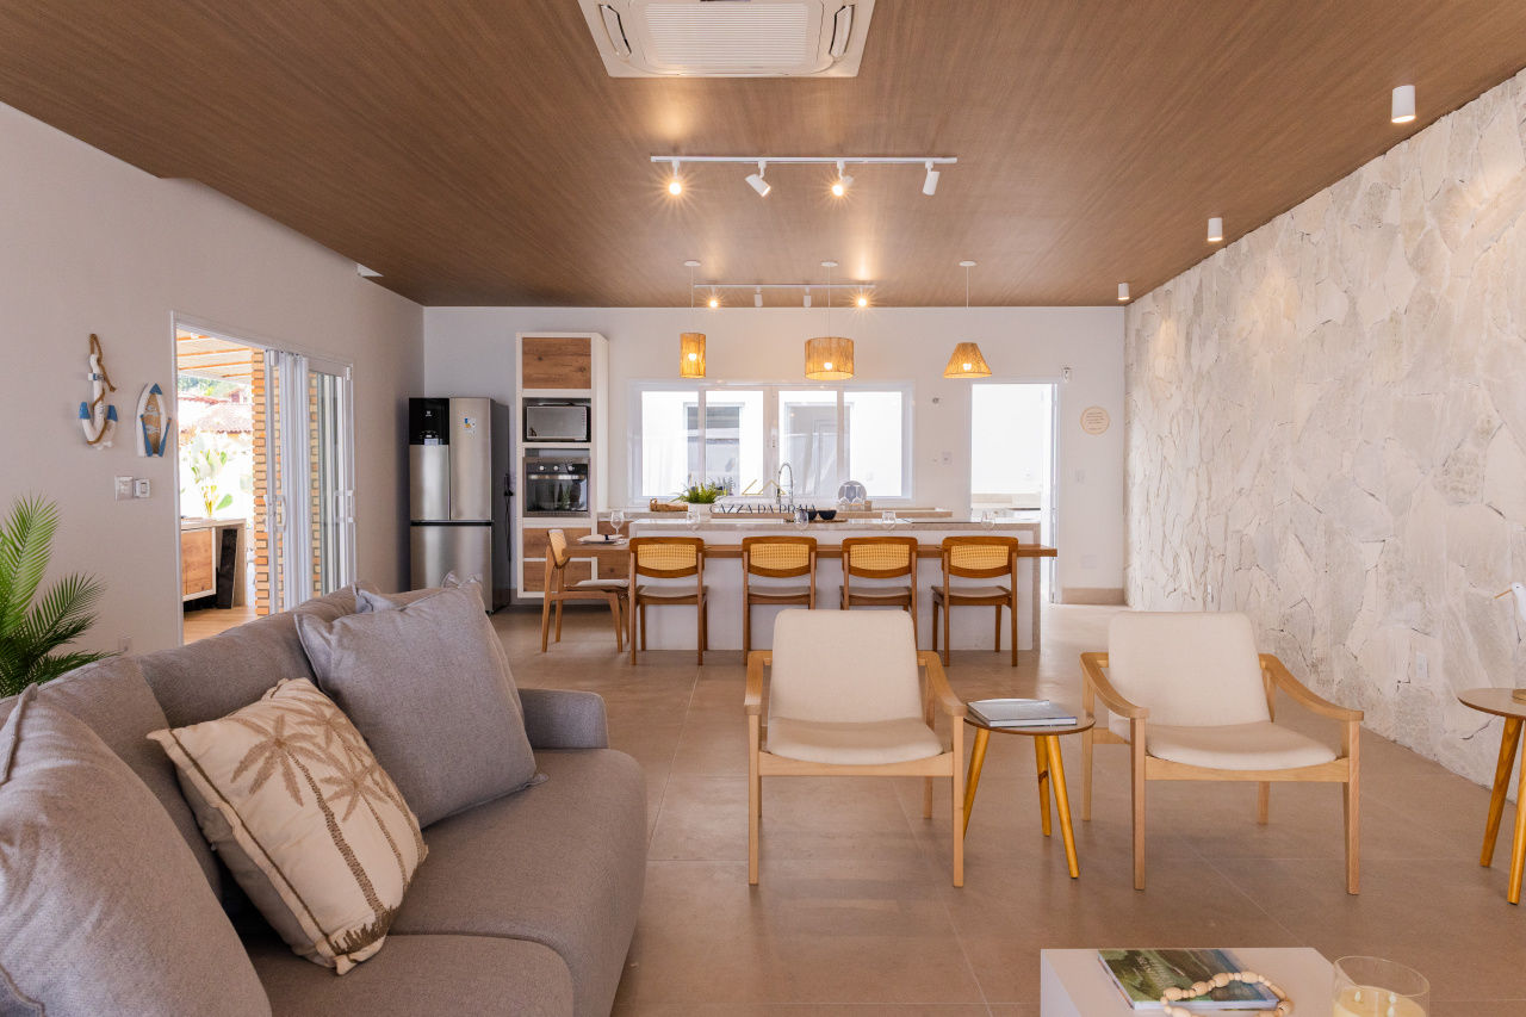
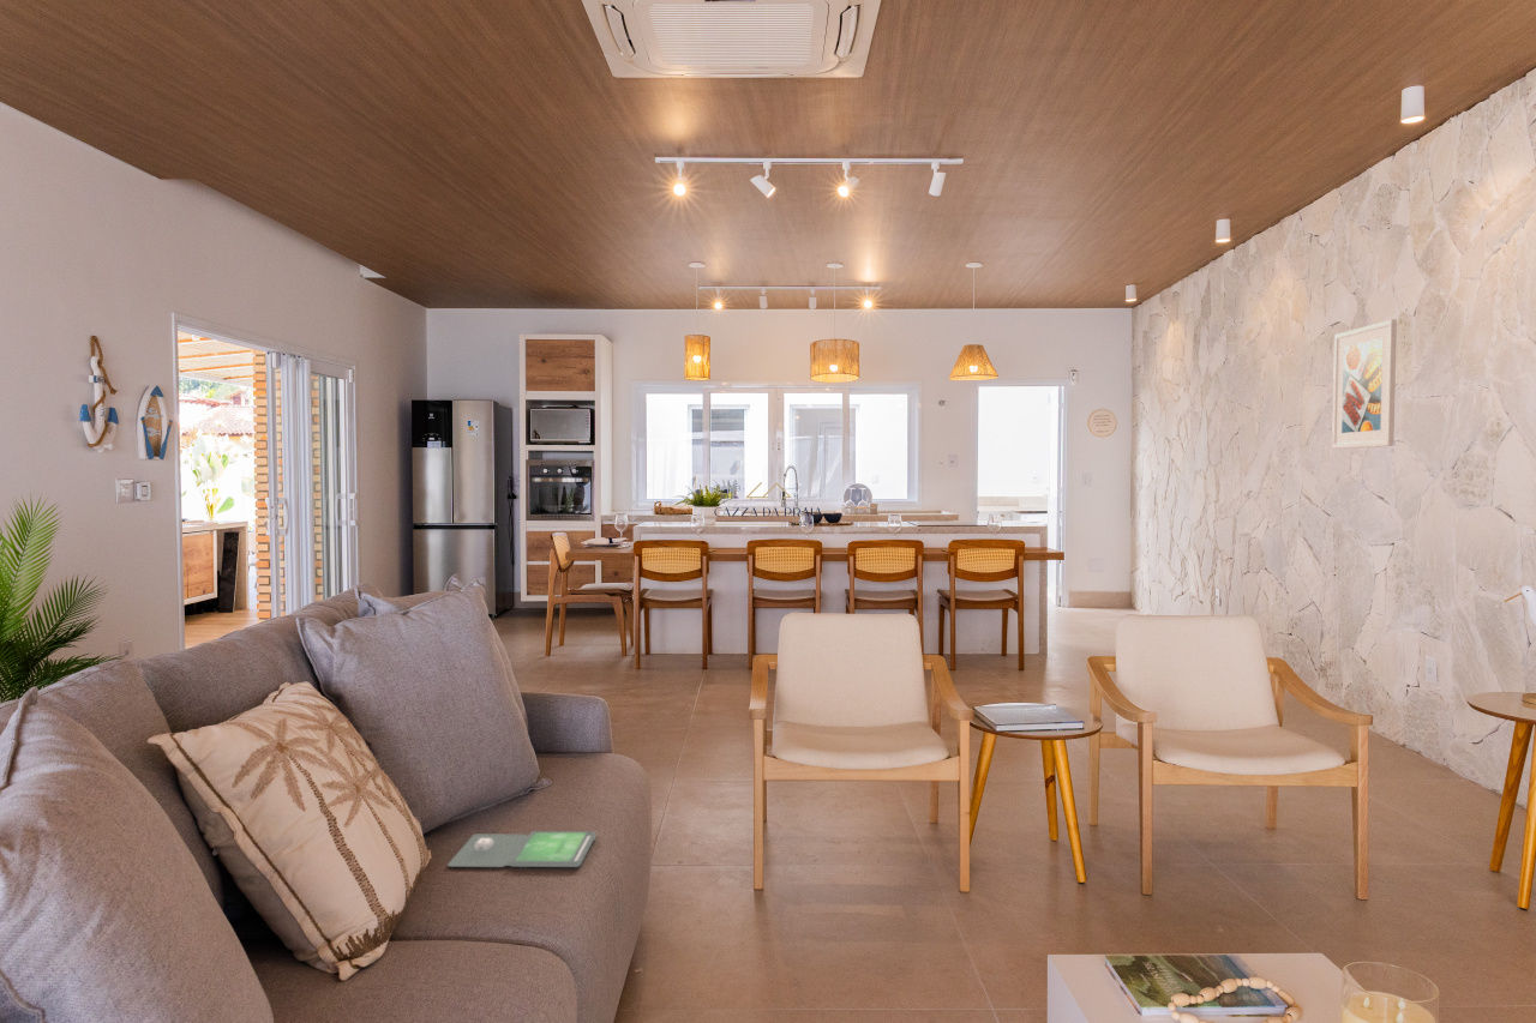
+ tablet [446,830,598,868]
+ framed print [1331,318,1398,450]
